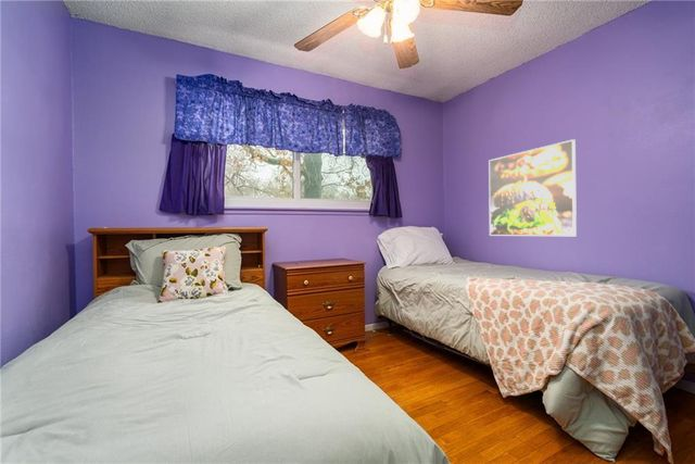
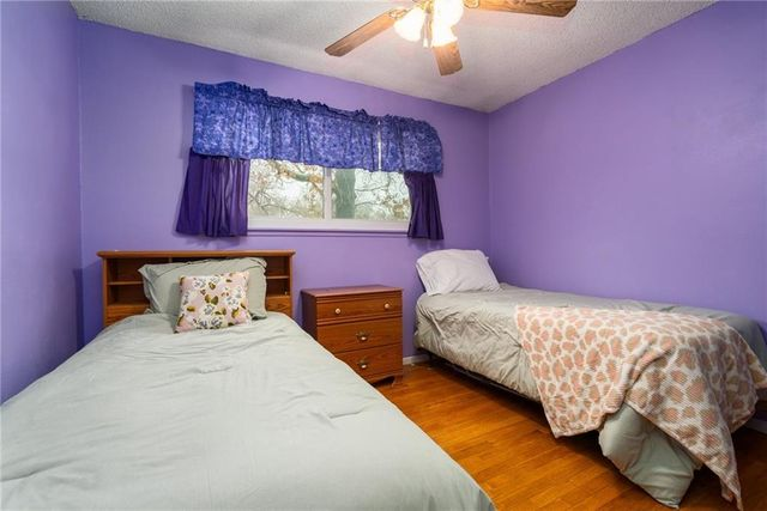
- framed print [488,138,578,237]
